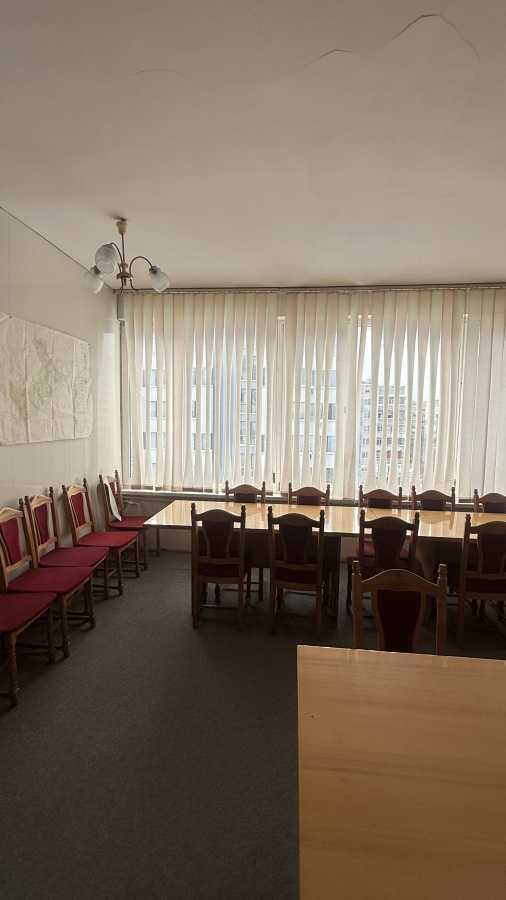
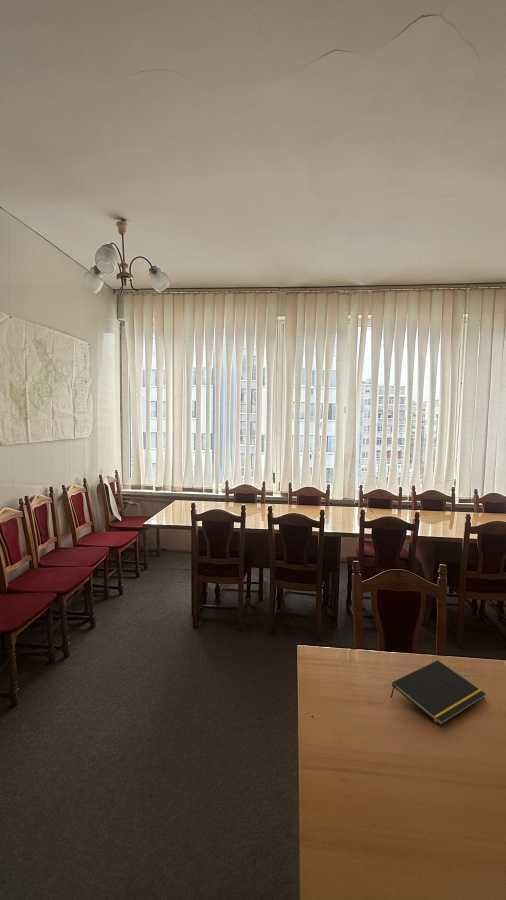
+ notepad [390,659,487,726]
